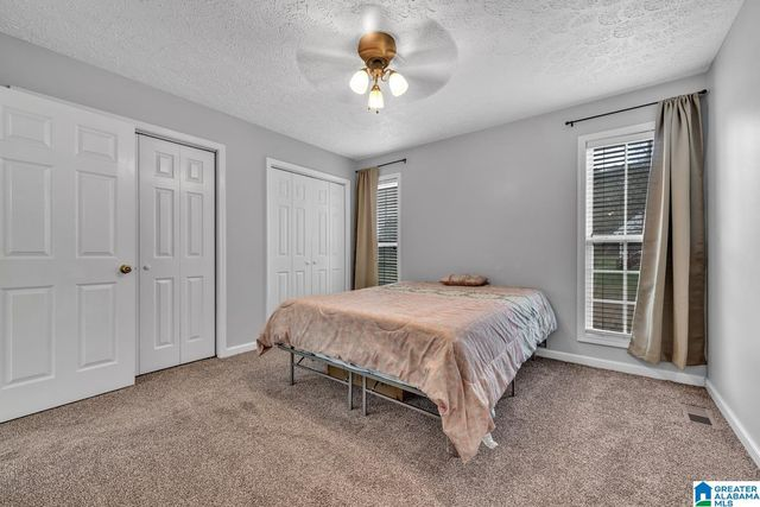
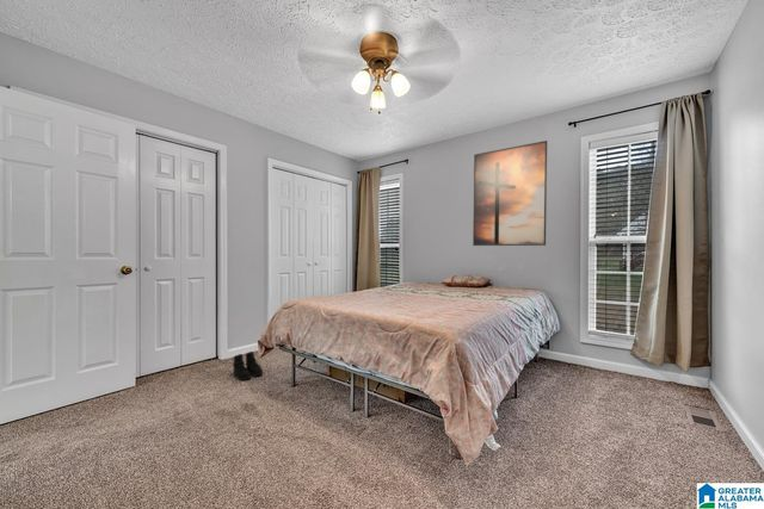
+ boots [232,350,264,381]
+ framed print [472,139,548,247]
